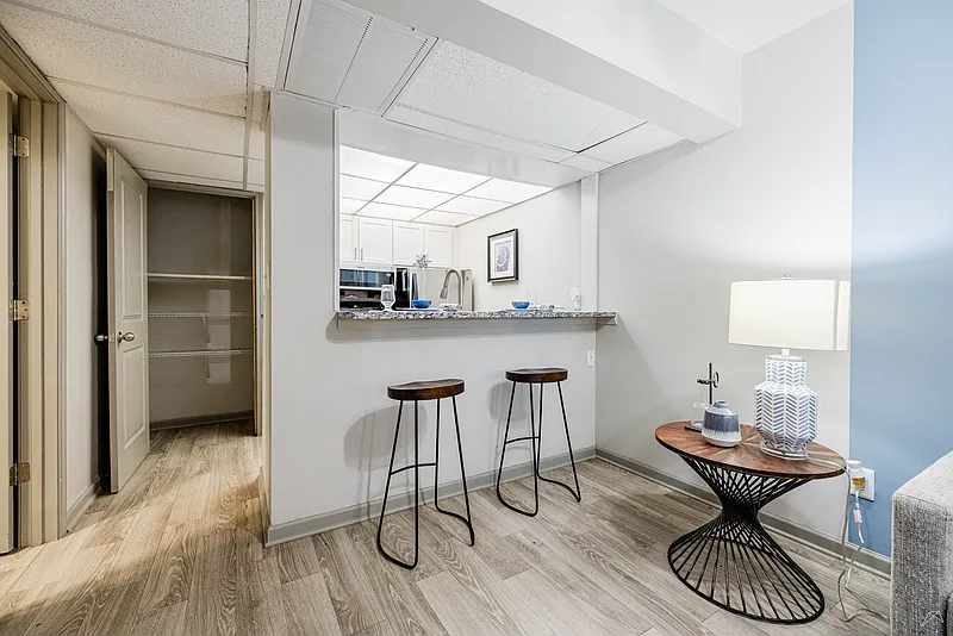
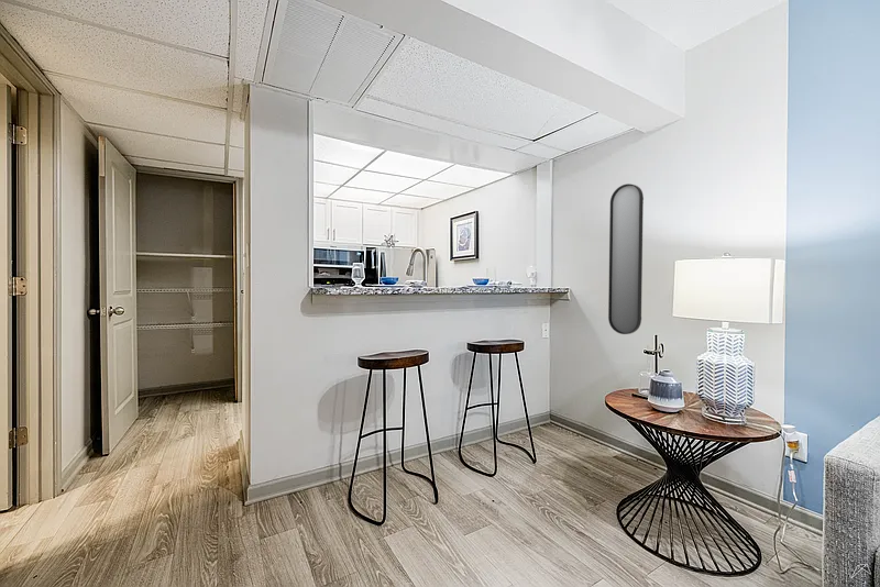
+ home mirror [607,182,645,335]
